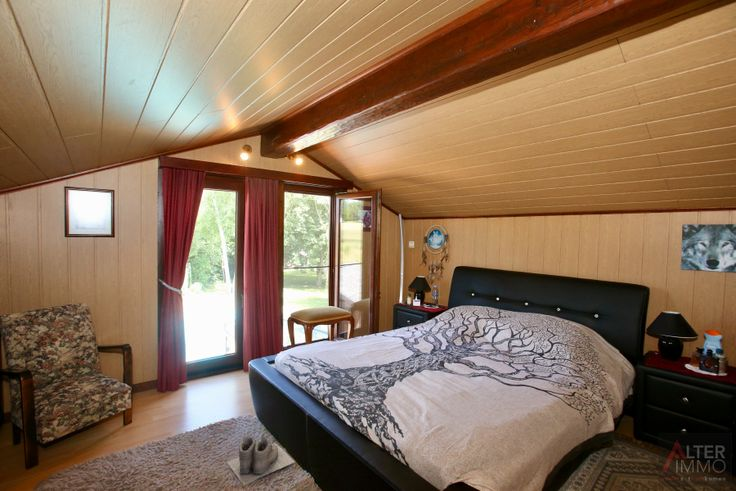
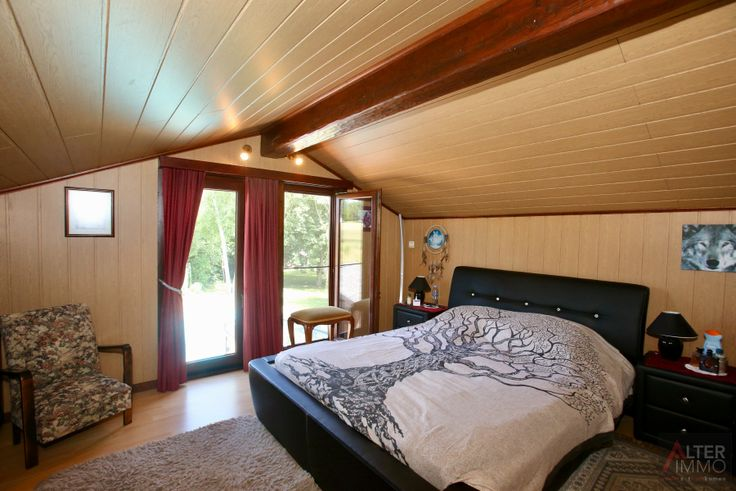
- boots [226,435,296,487]
